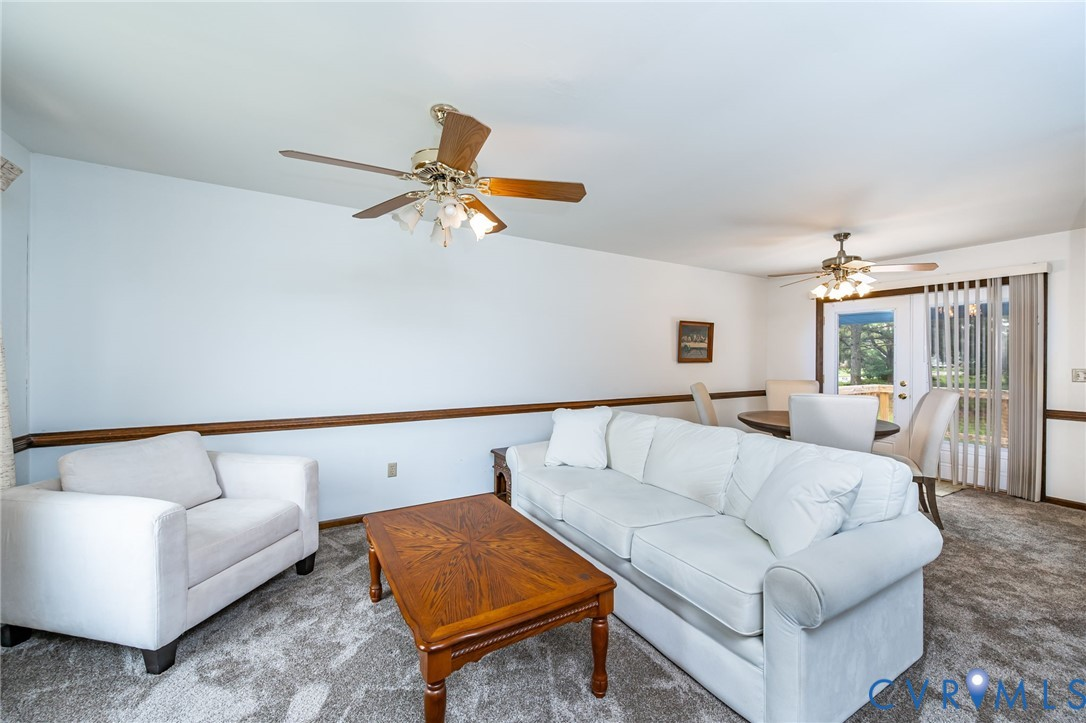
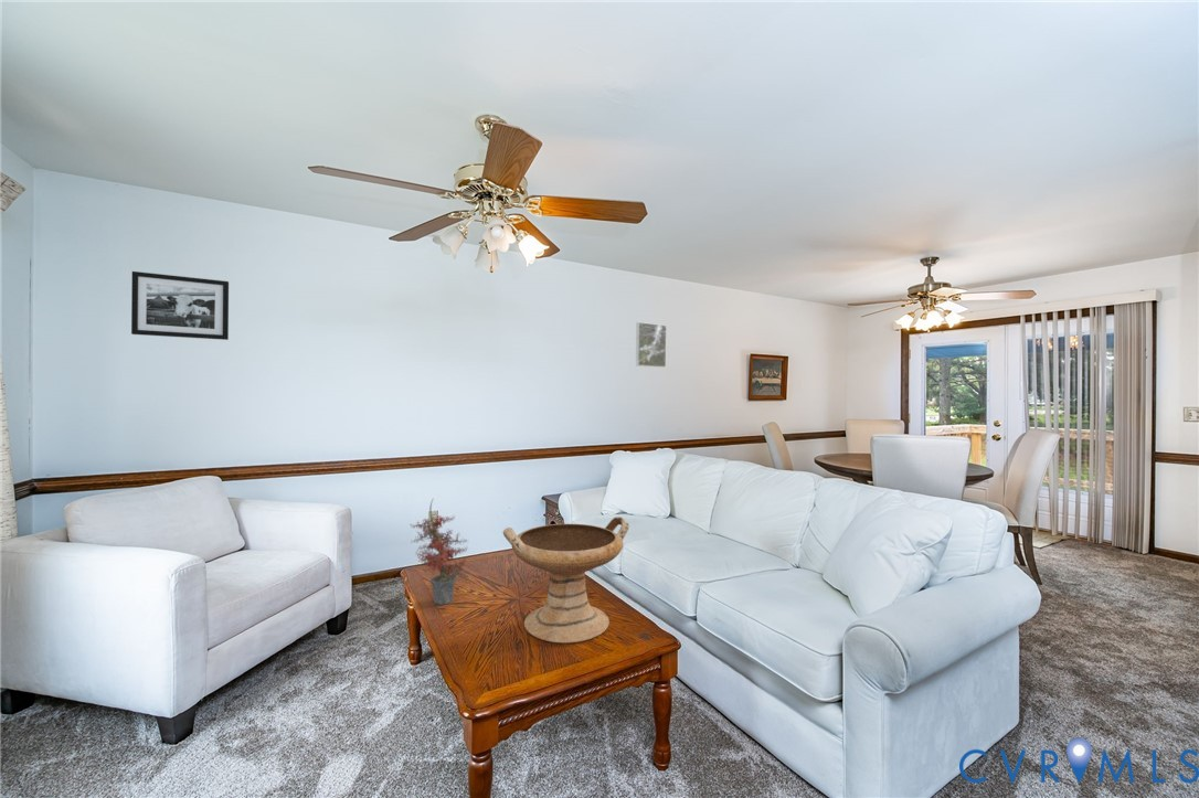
+ decorative bowl [502,515,630,645]
+ potted plant [410,499,469,606]
+ picture frame [130,270,230,341]
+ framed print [635,321,668,369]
